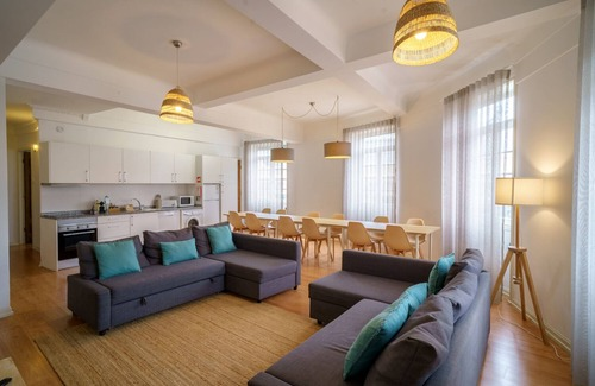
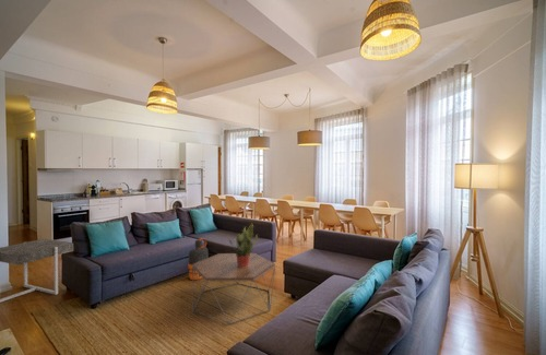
+ water bottle [187,237,210,281]
+ coffee table [191,252,276,324]
+ potted plant [228,223,259,268]
+ side table [0,238,74,304]
